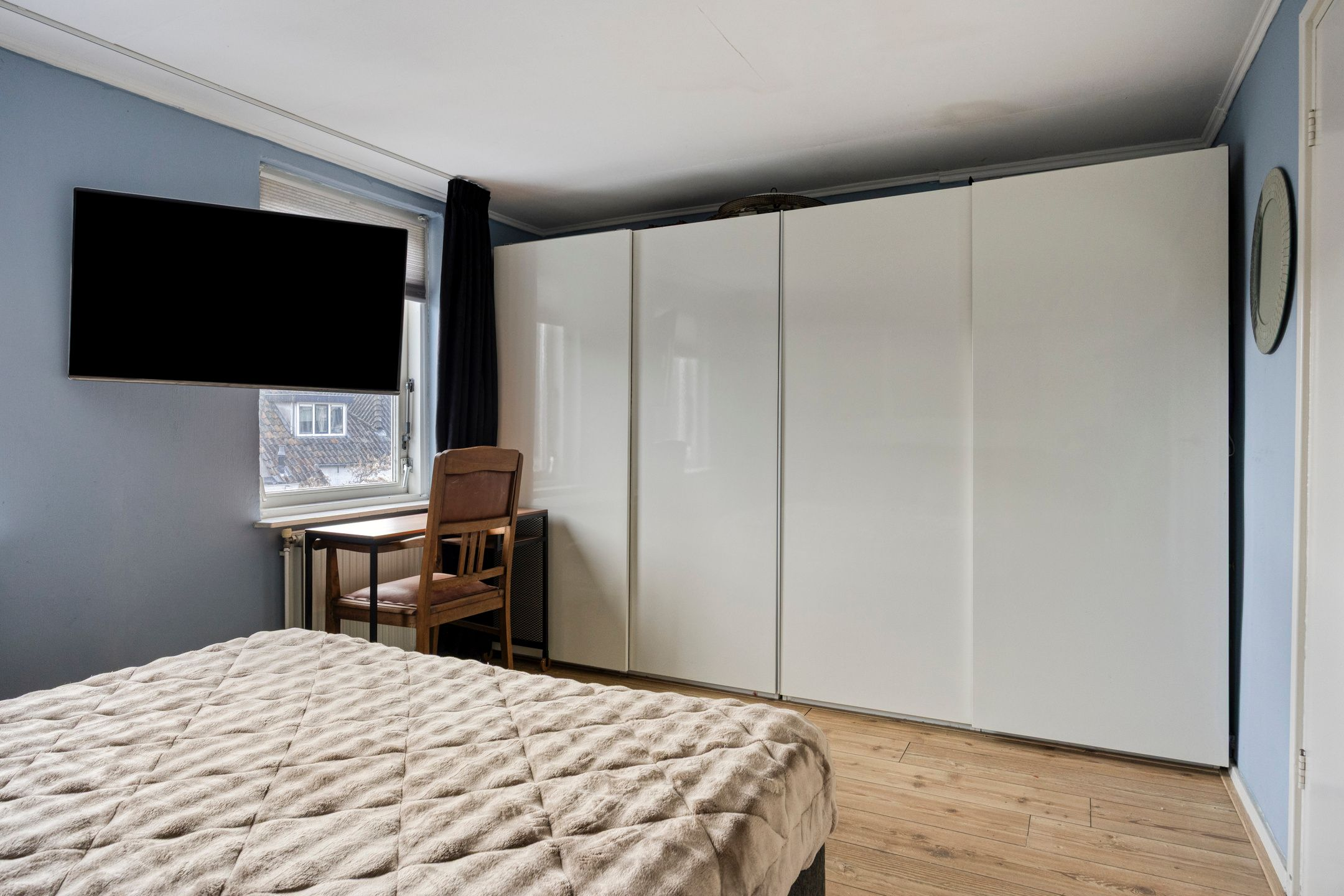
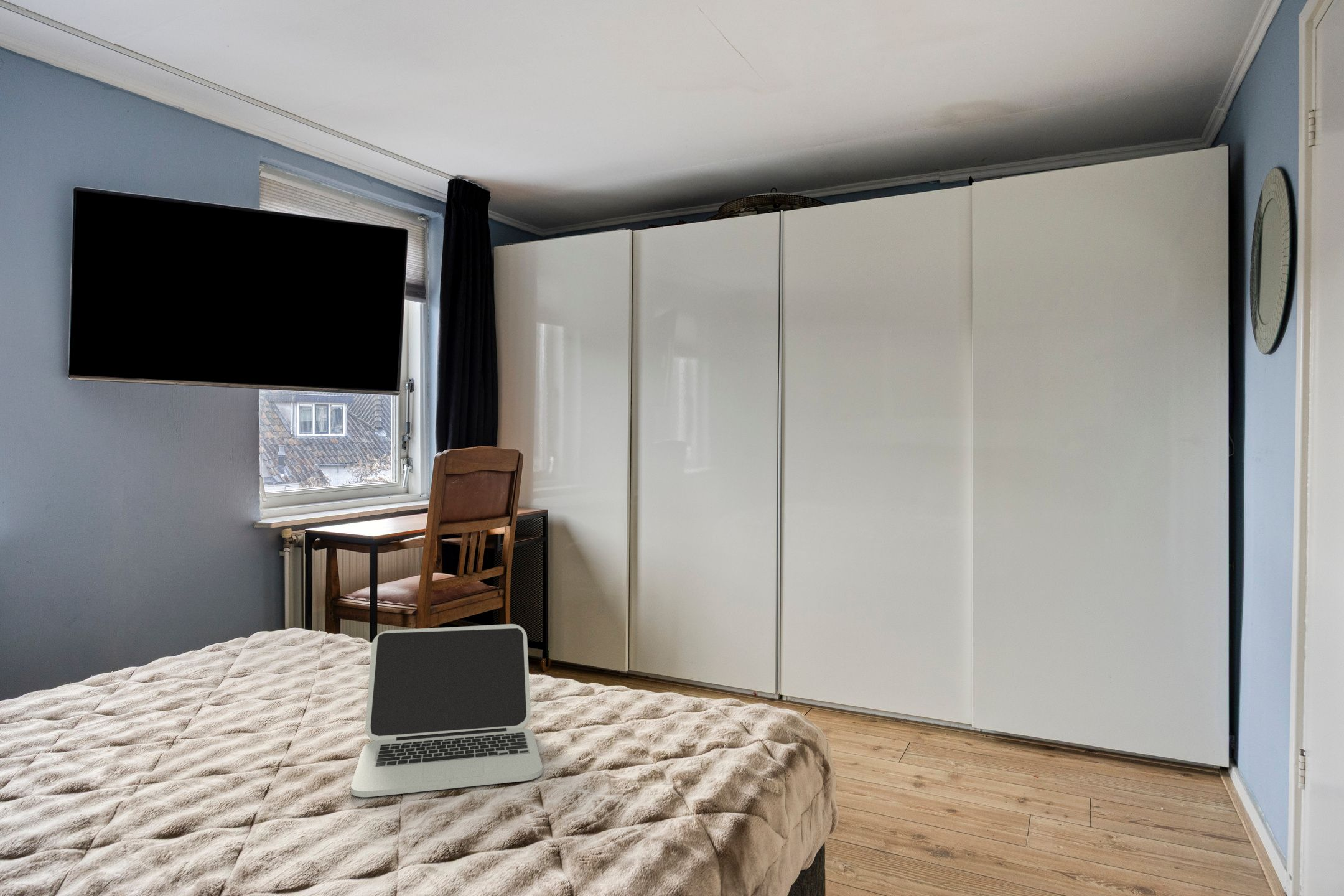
+ laptop [350,623,543,798]
